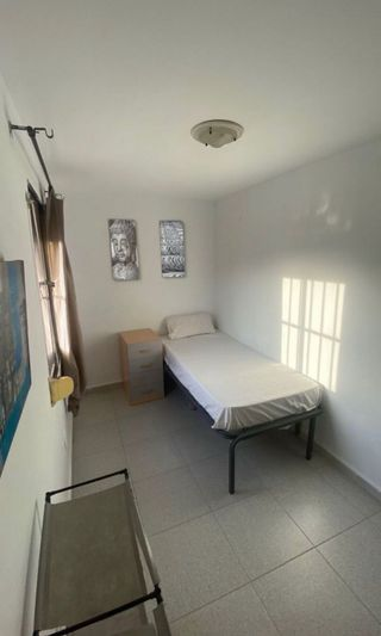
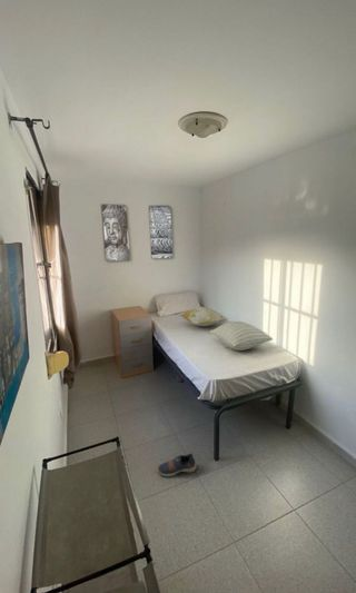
+ decorative pillow [178,306,229,327]
+ pillow [209,320,274,352]
+ shoe [157,453,198,478]
